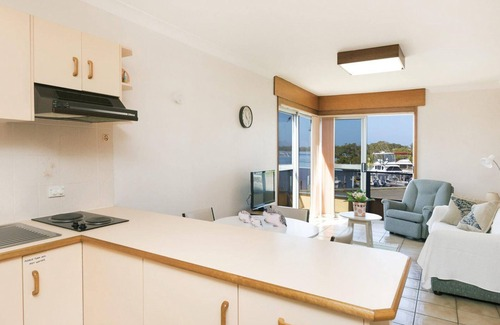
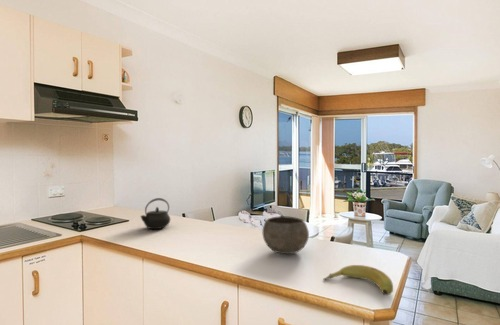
+ kettle [139,197,171,230]
+ banana [322,264,394,296]
+ bowl [261,215,310,255]
